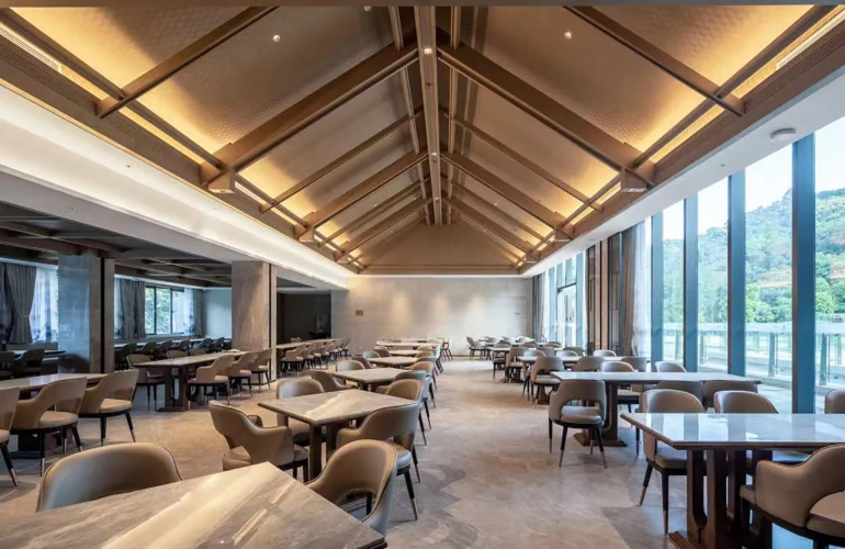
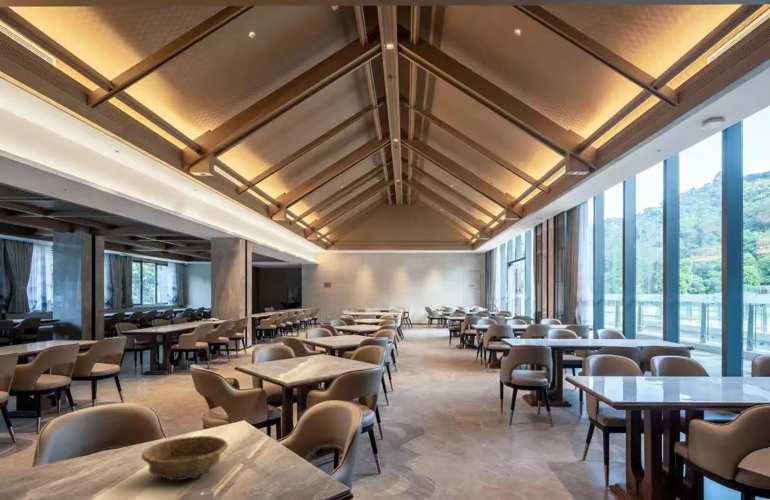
+ decorative bowl [141,435,229,481]
